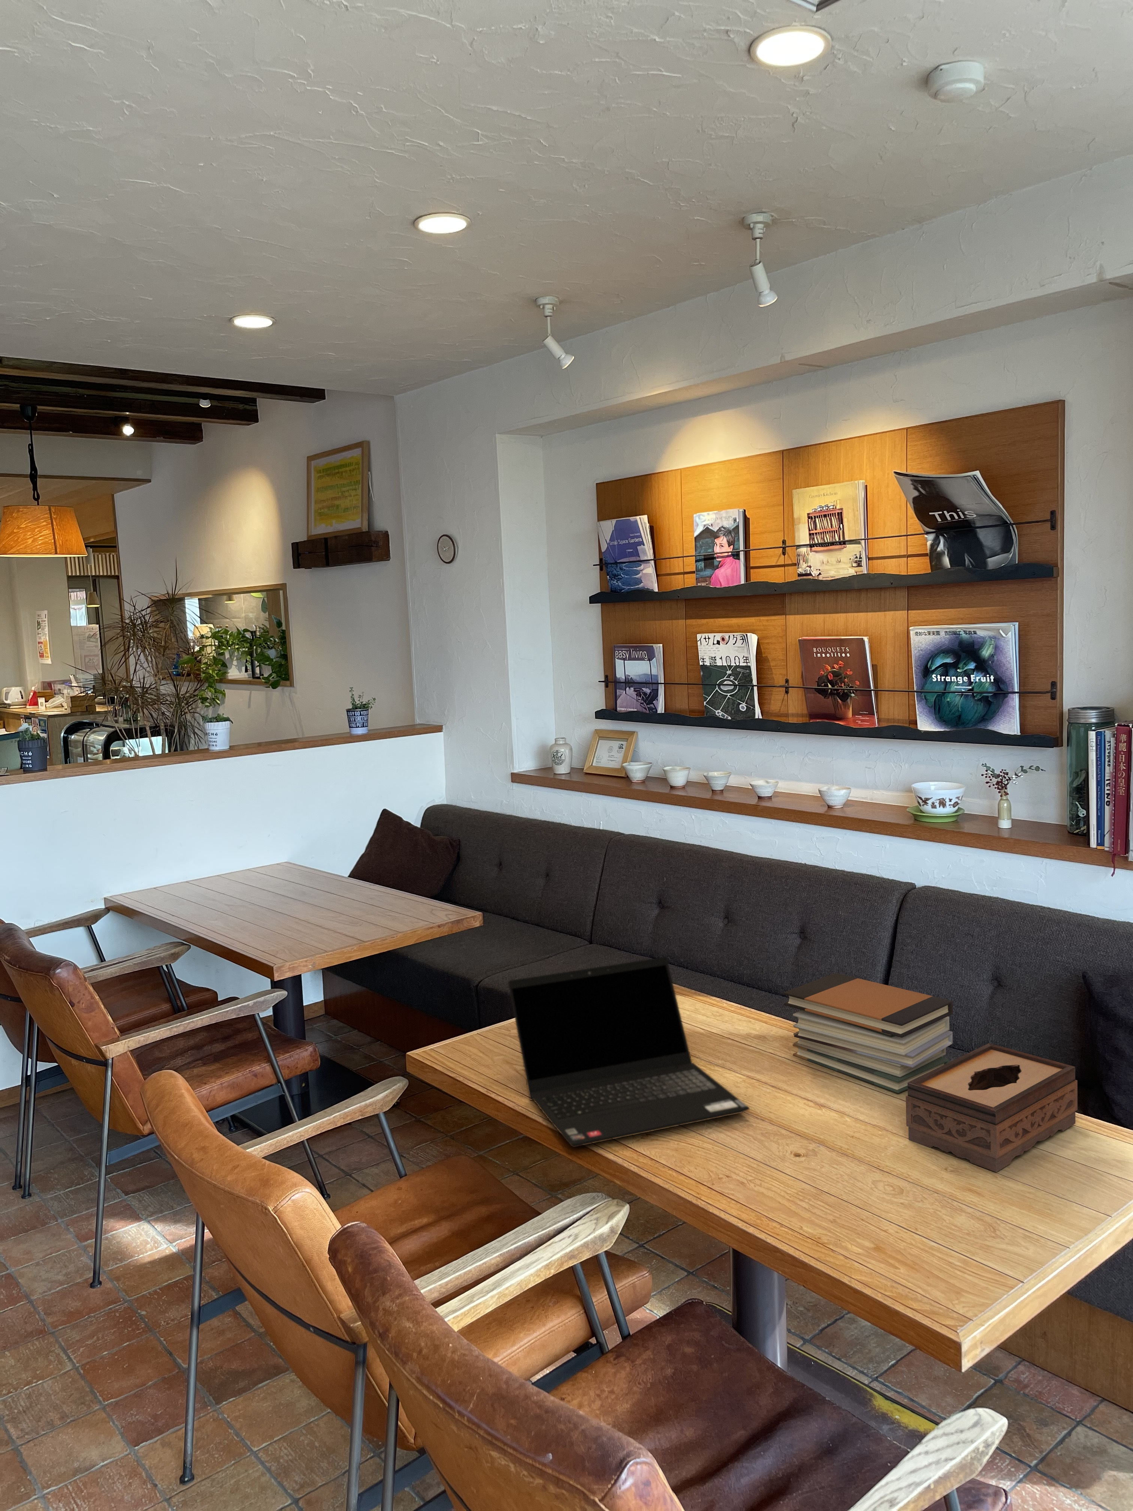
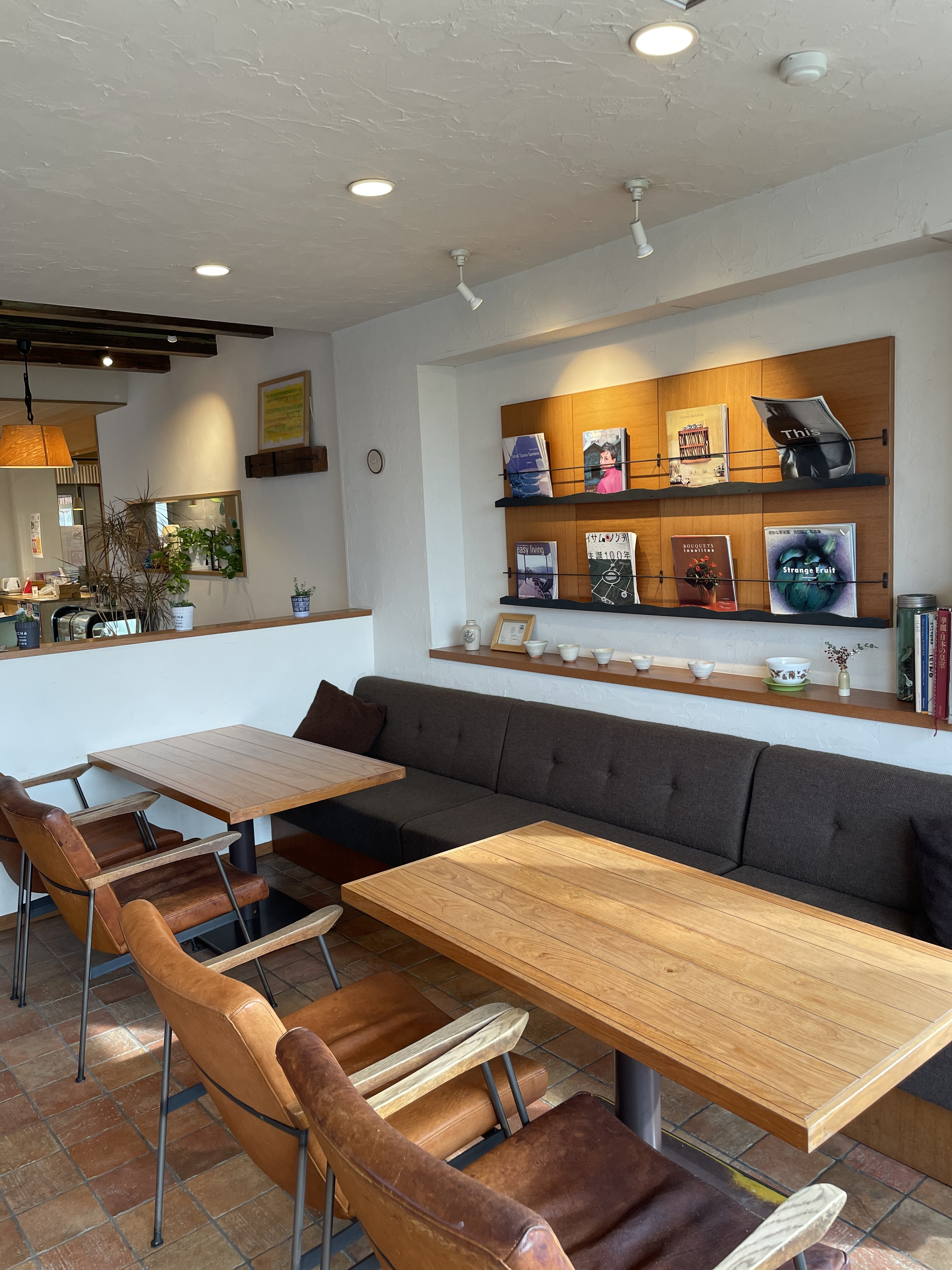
- book stack [783,973,953,1093]
- laptop computer [508,957,750,1147]
- tissue box [906,1043,1078,1172]
